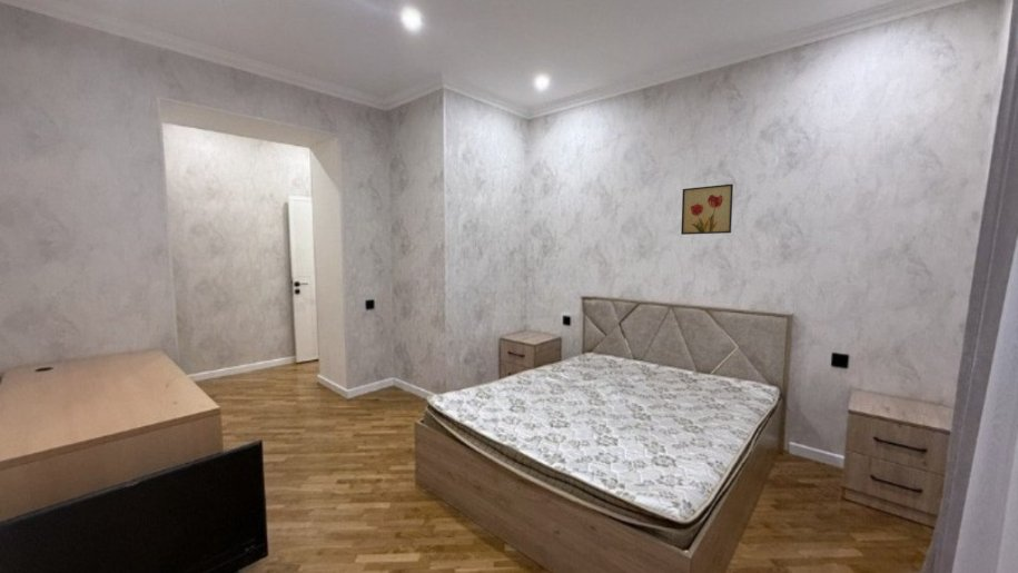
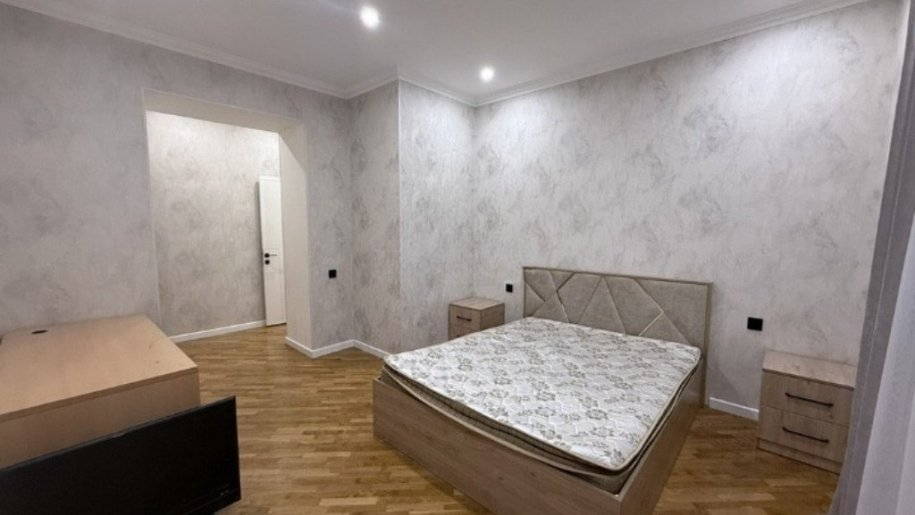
- wall art [680,182,734,236]
